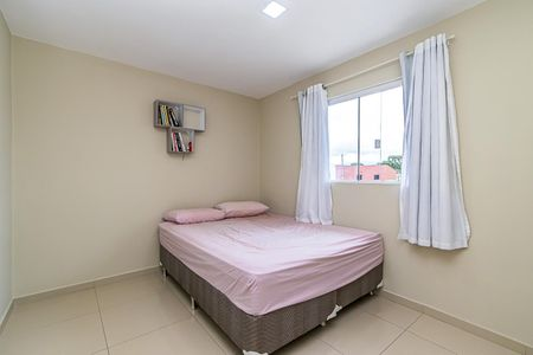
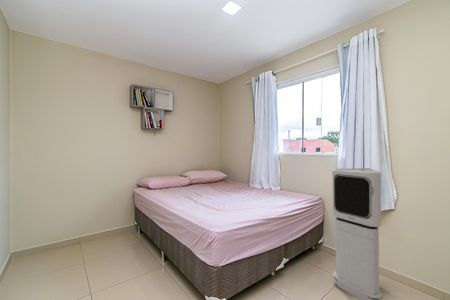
+ air purifier [331,167,383,300]
